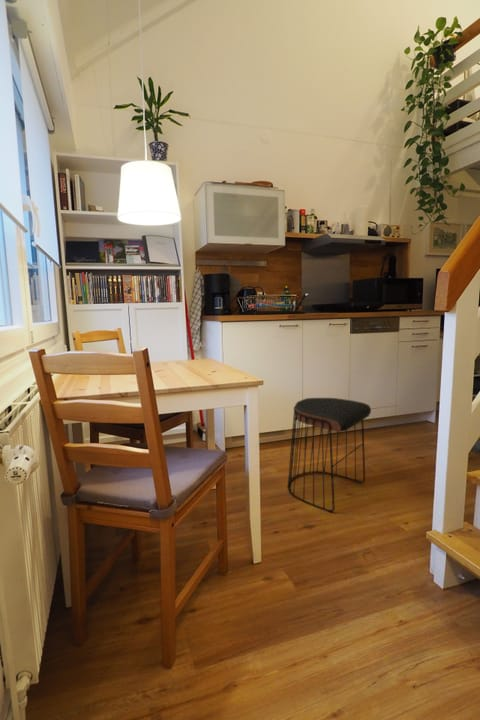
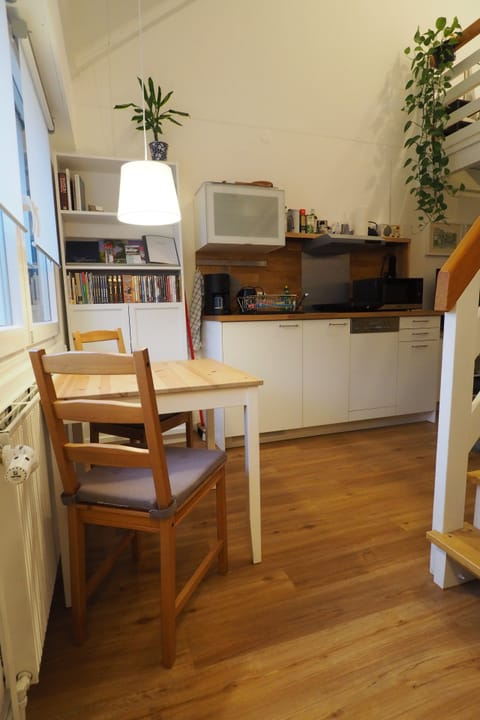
- stool [287,397,372,513]
